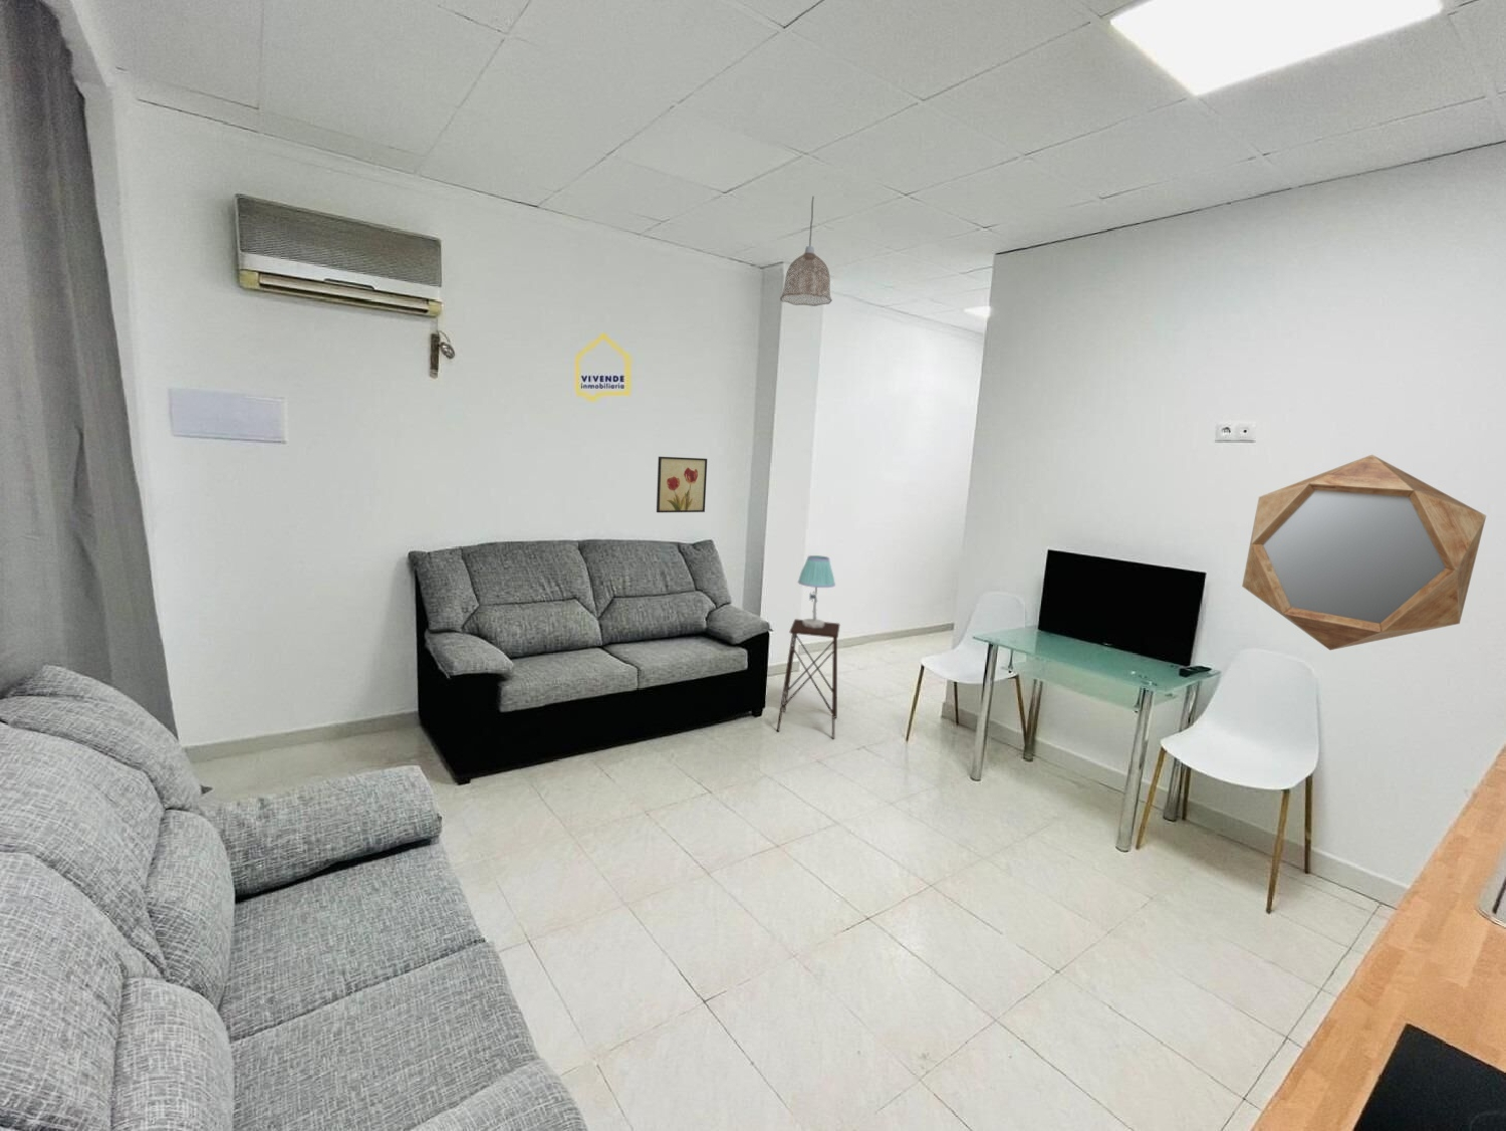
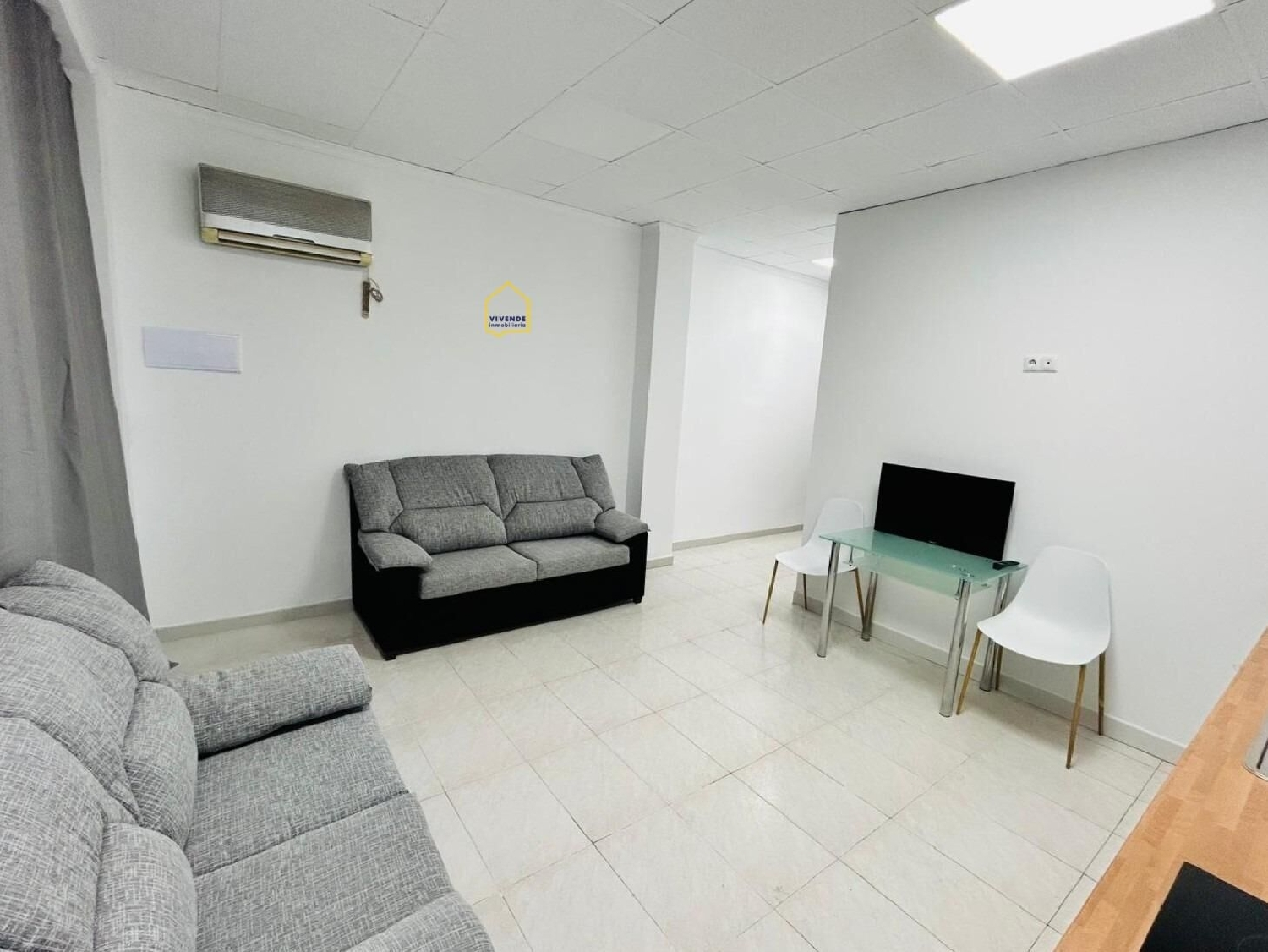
- home mirror [1241,454,1487,651]
- wall art [656,456,708,513]
- pendant lamp [779,196,834,308]
- table lamp [797,555,836,627]
- side table [776,618,841,740]
